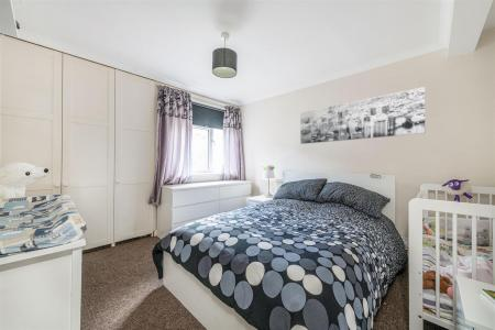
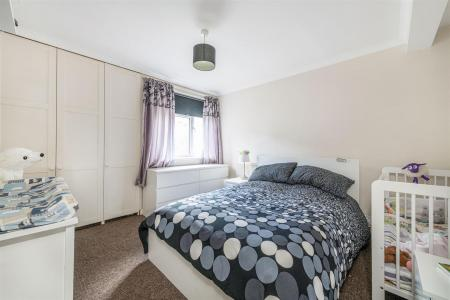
- wall art [299,86,426,145]
